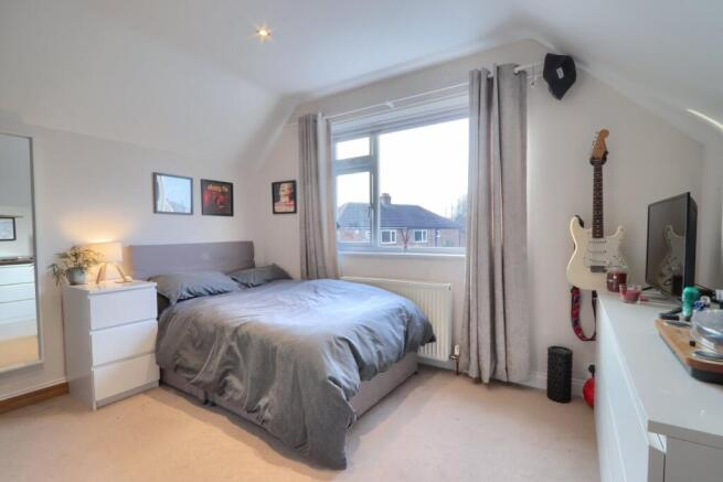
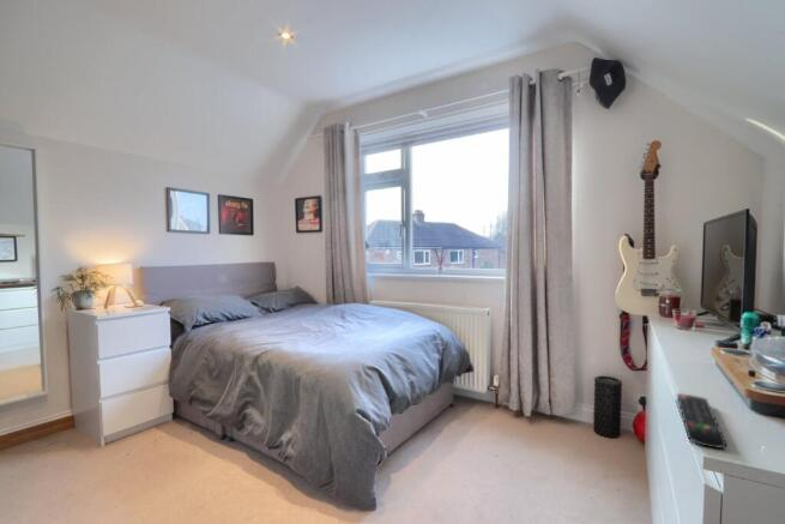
+ remote control [676,392,727,450]
